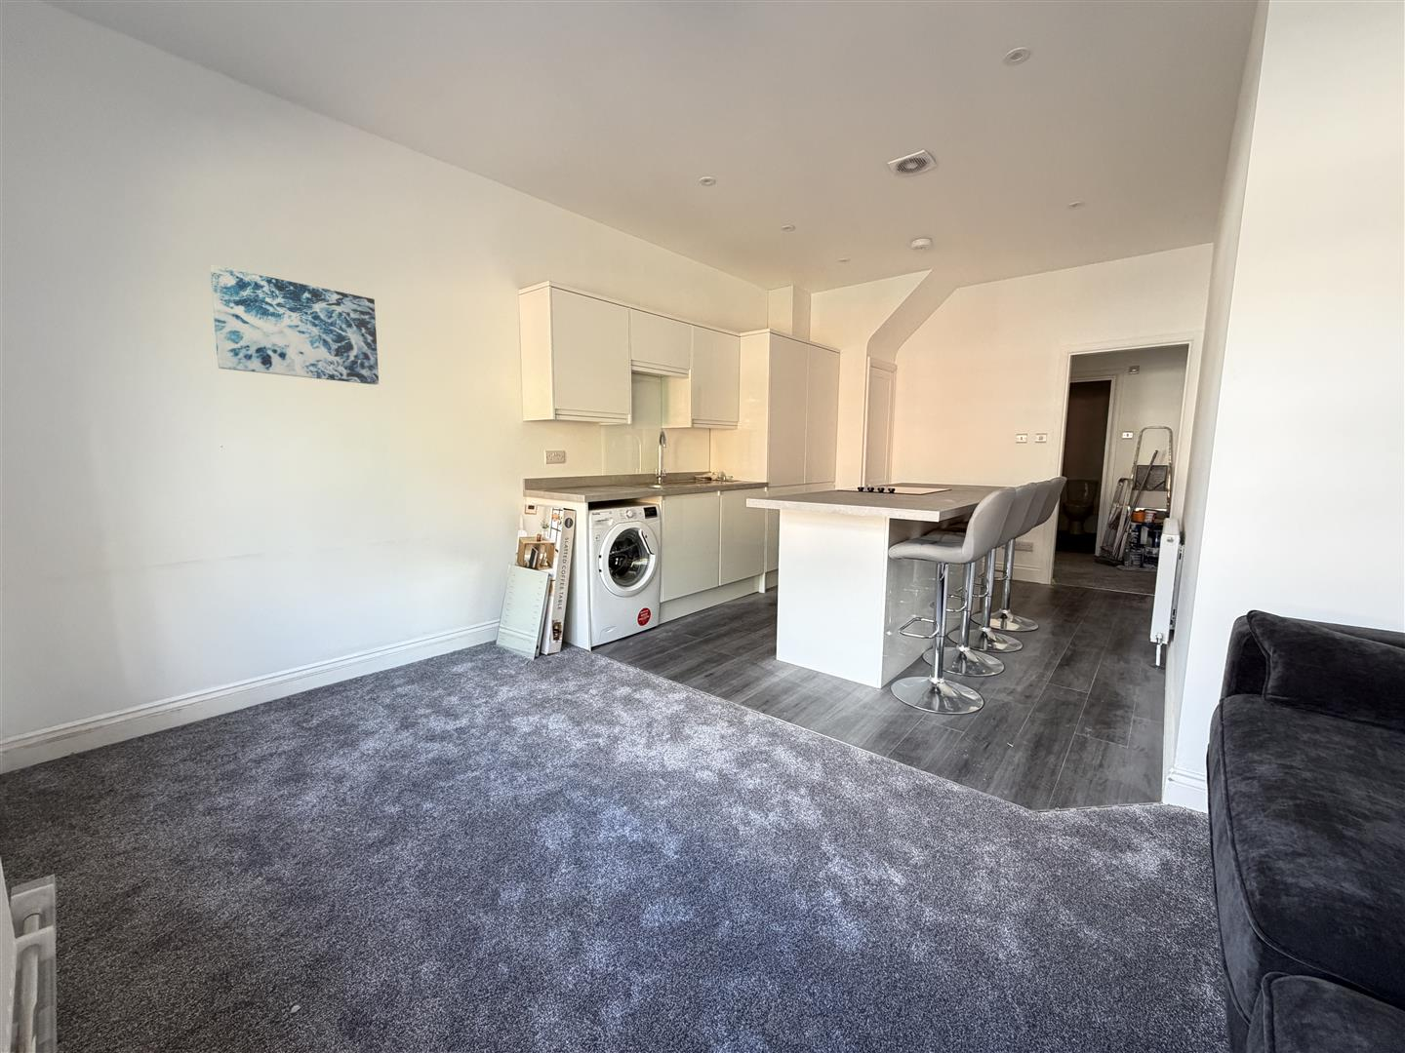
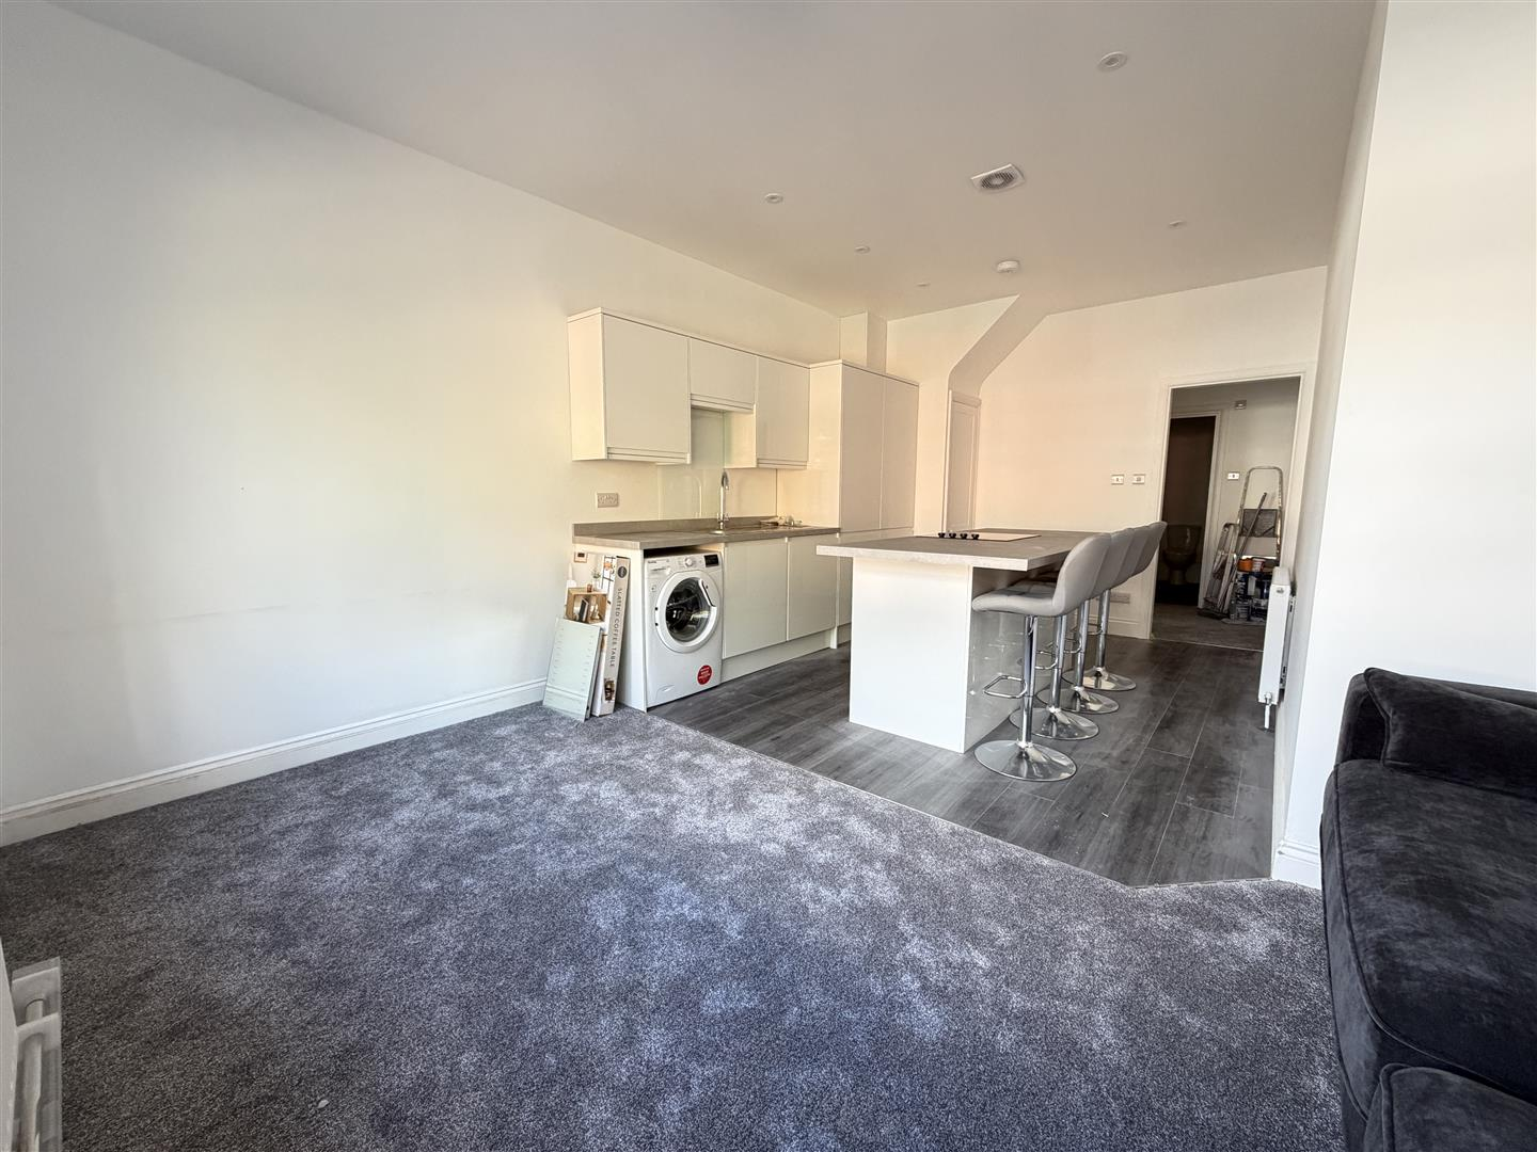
- wall art [209,264,379,386]
